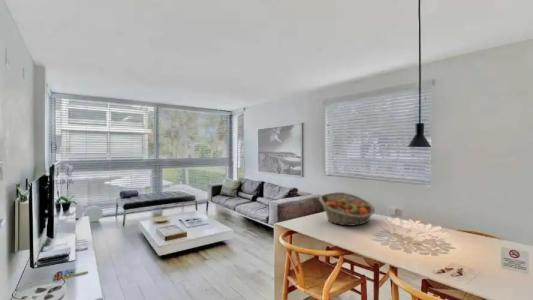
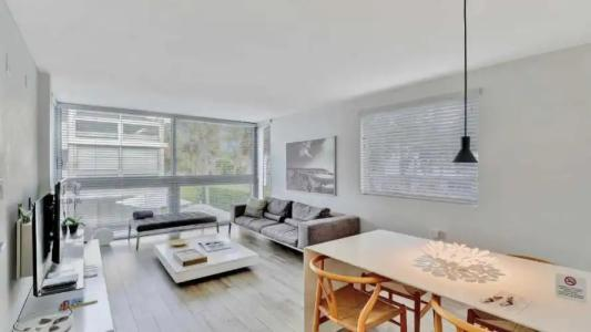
- fruit basket [318,191,376,227]
